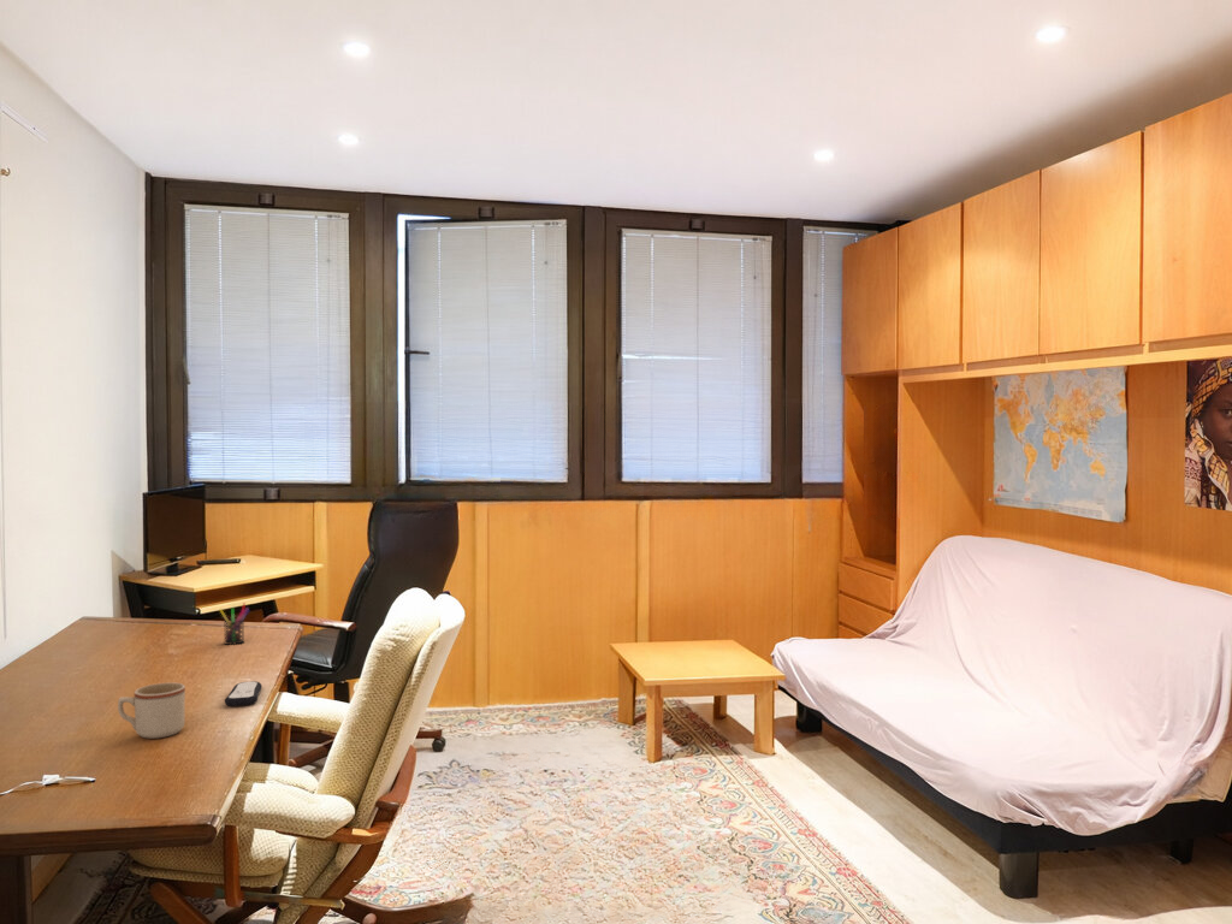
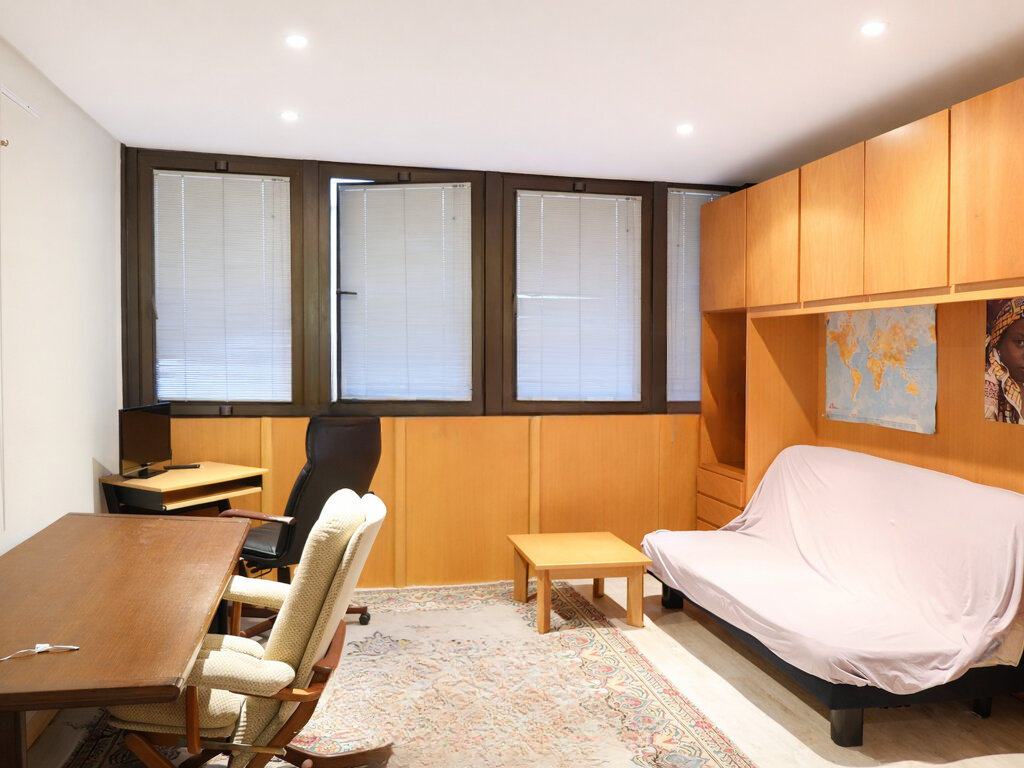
- remote control [224,680,263,707]
- pen holder [219,602,250,646]
- mug [117,681,186,740]
